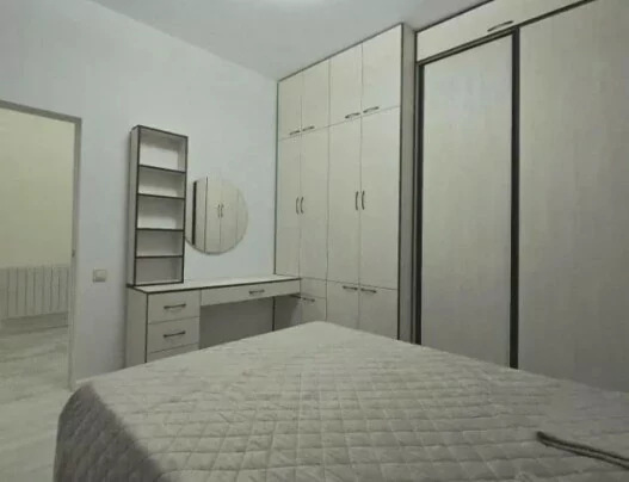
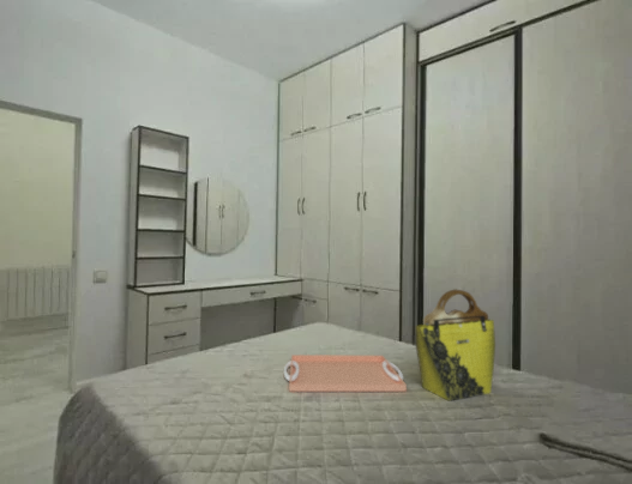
+ tote bag [415,288,496,403]
+ serving tray [283,353,408,393]
